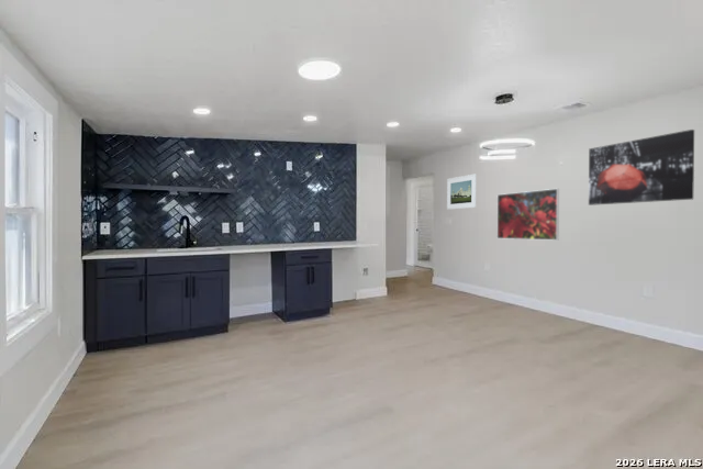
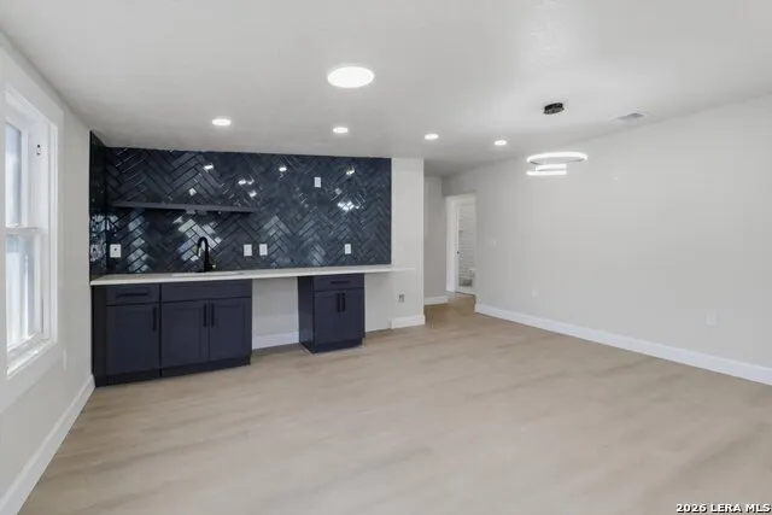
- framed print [496,188,560,242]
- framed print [446,174,478,211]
- wall art [588,129,695,206]
